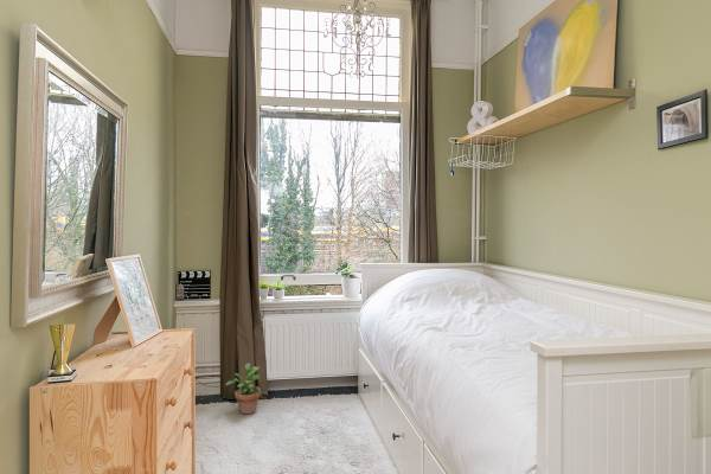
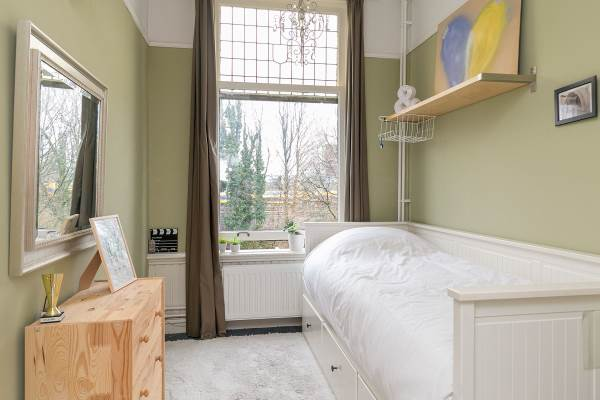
- potted plant [224,363,263,415]
